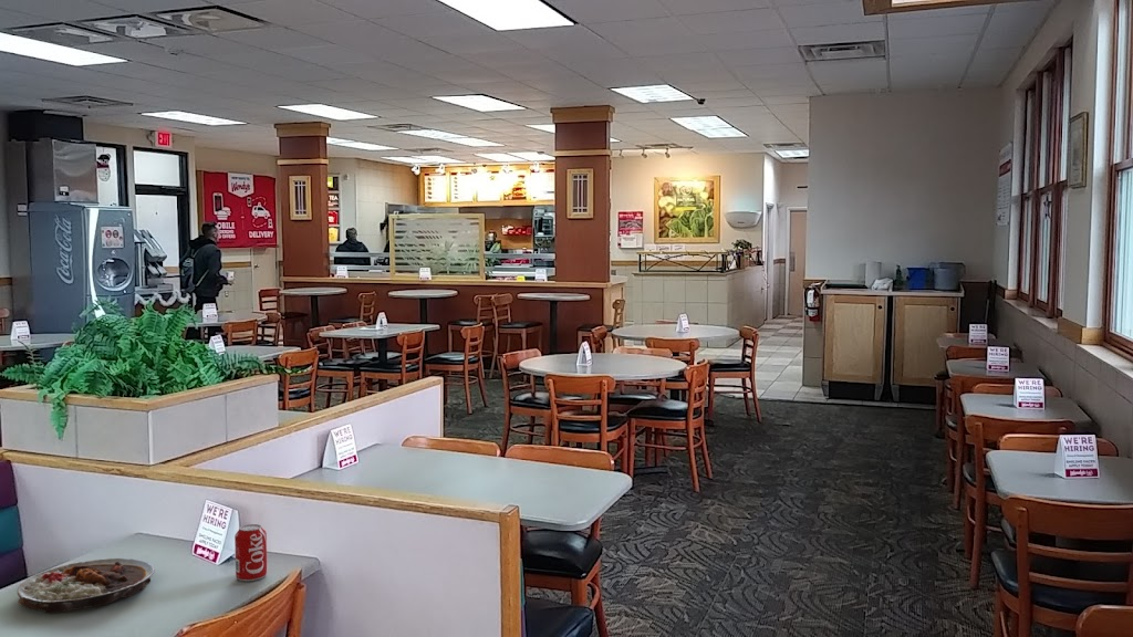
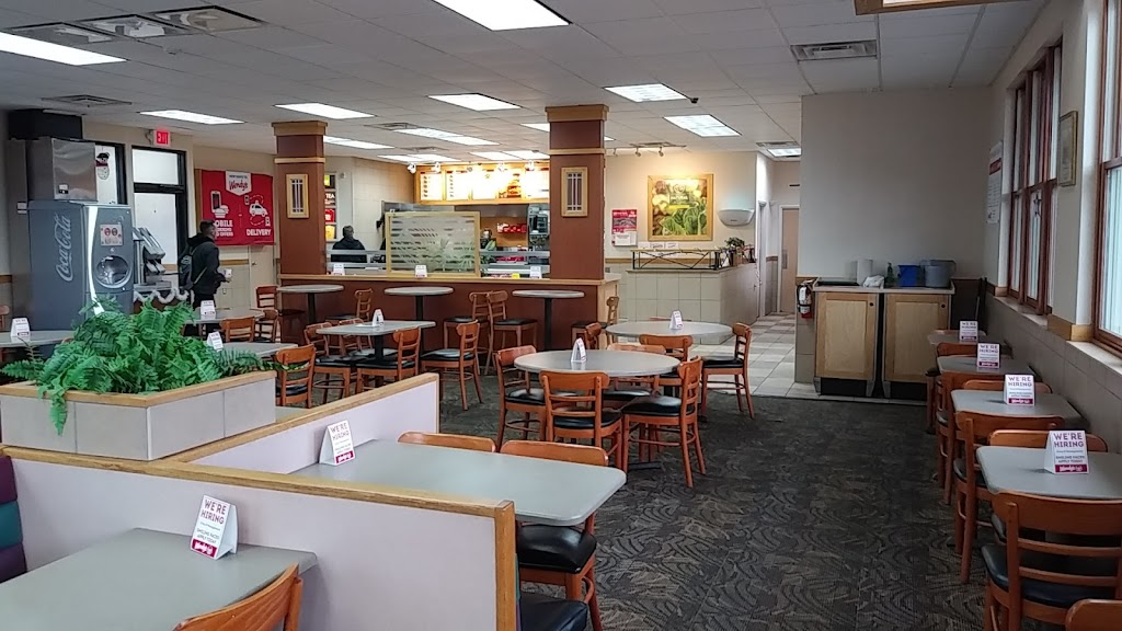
- beverage can [233,523,268,582]
- plate [17,557,156,614]
